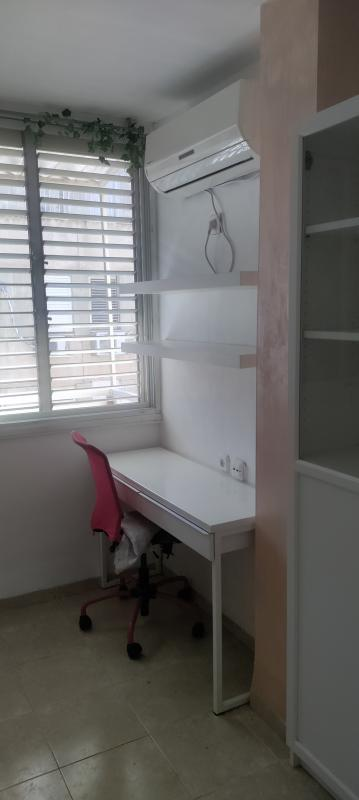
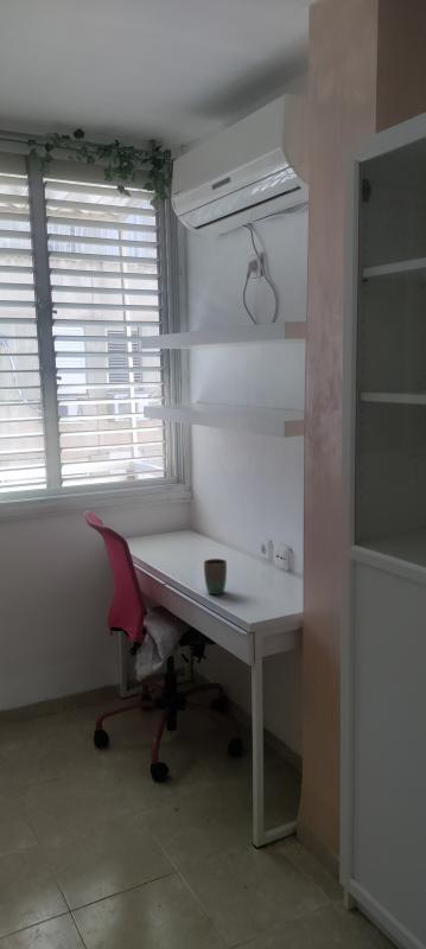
+ mug [203,558,228,595]
